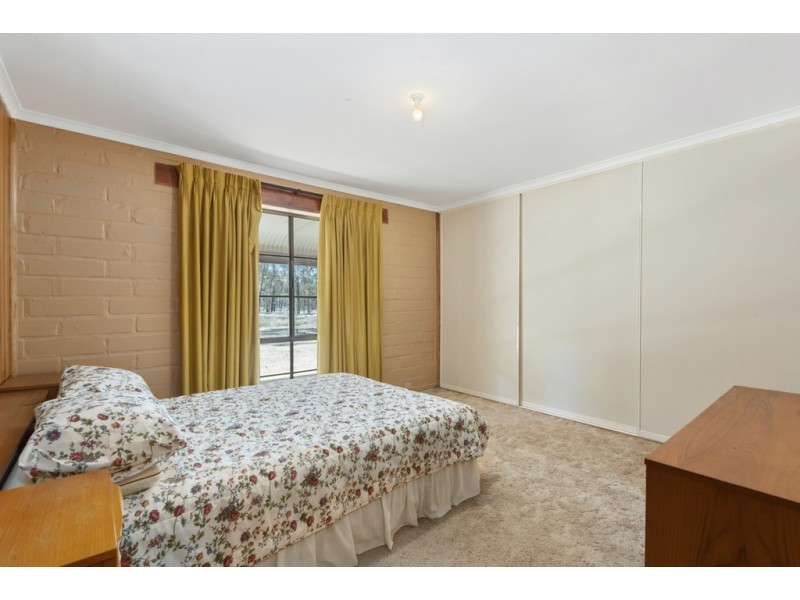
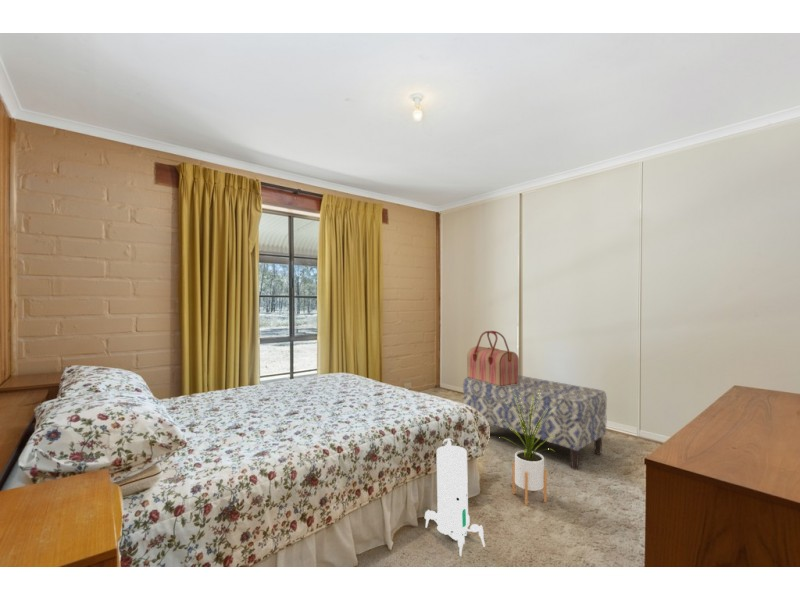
+ toy robot [424,438,486,557]
+ handbag [466,330,520,386]
+ bench [462,375,608,471]
+ house plant [501,388,561,506]
